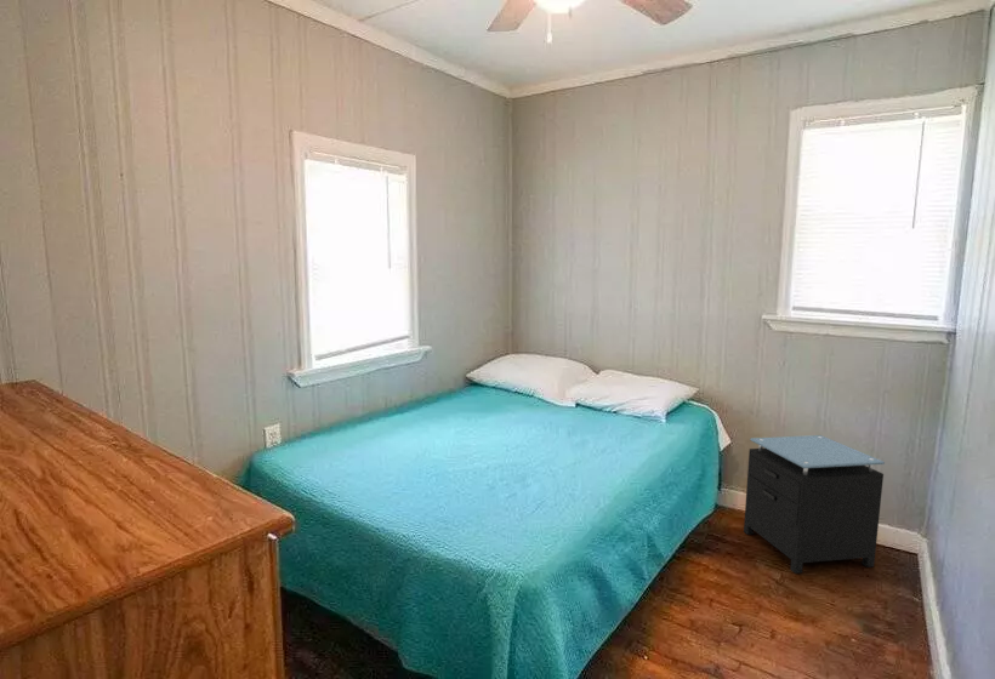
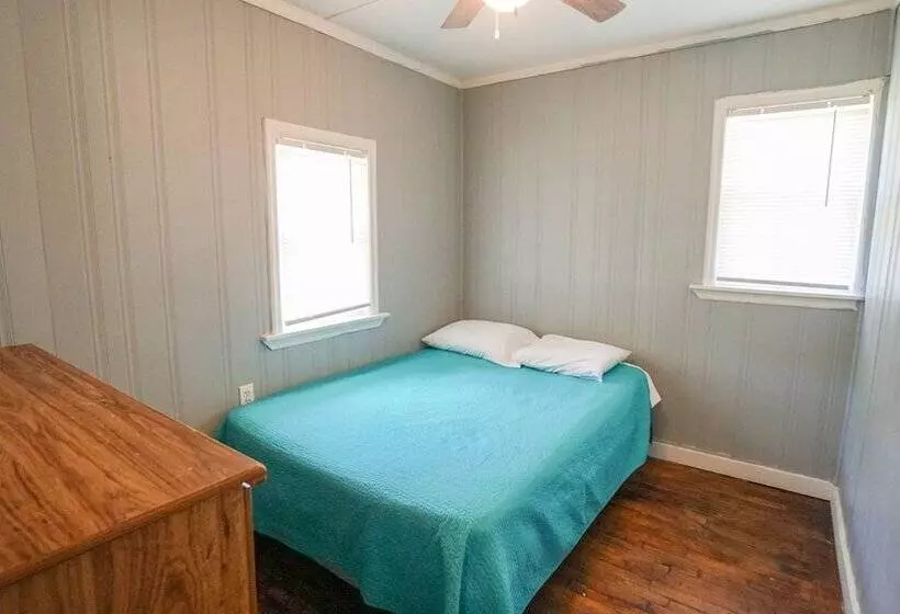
- nightstand [743,434,886,575]
